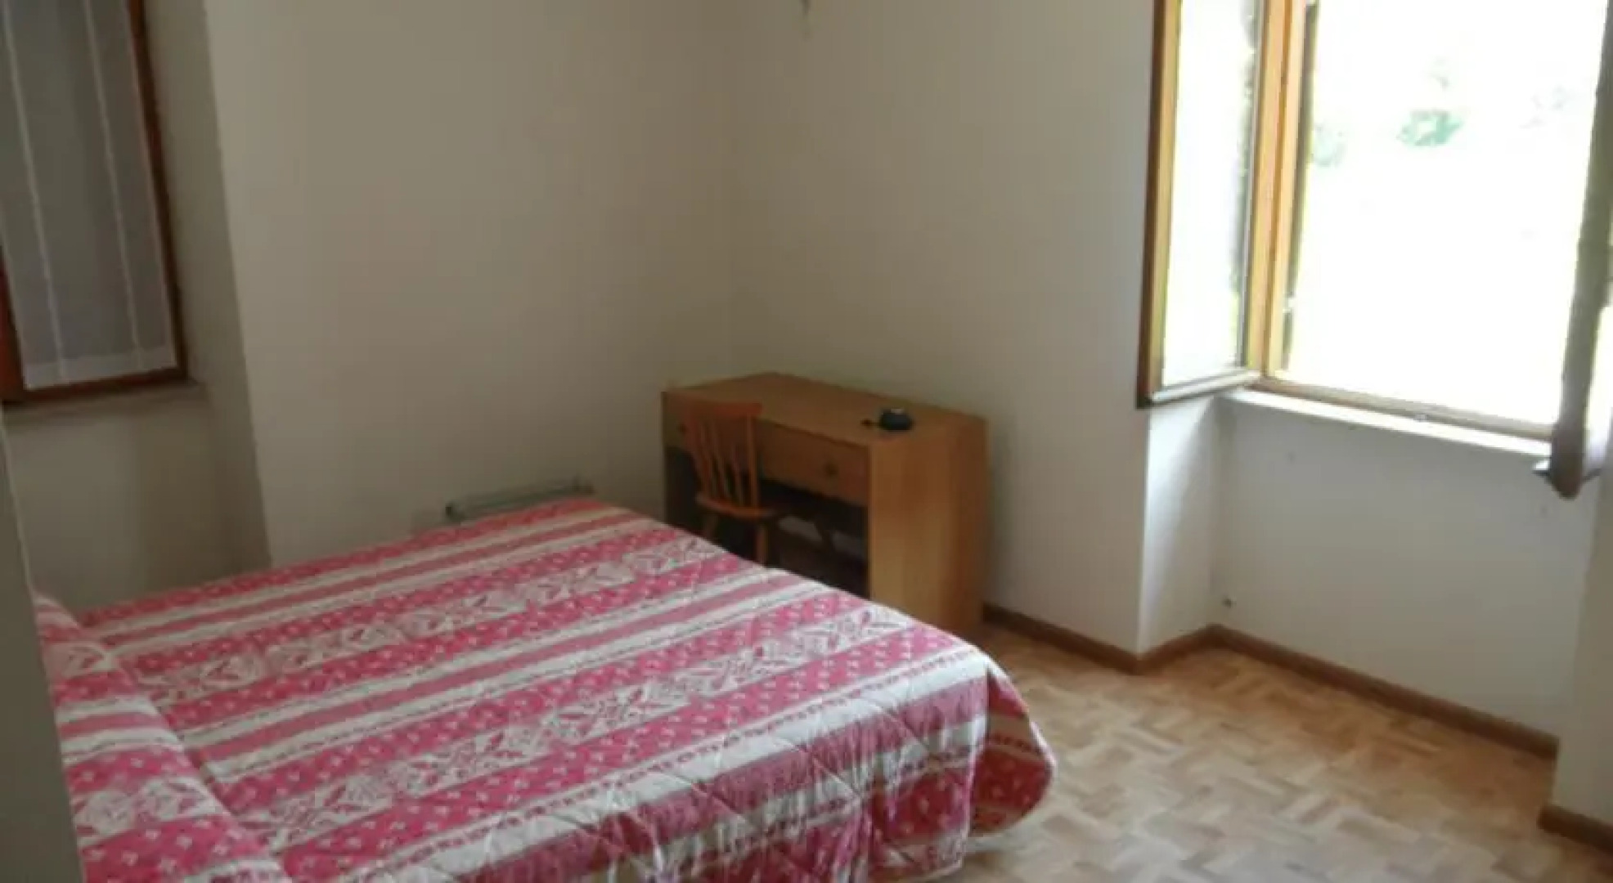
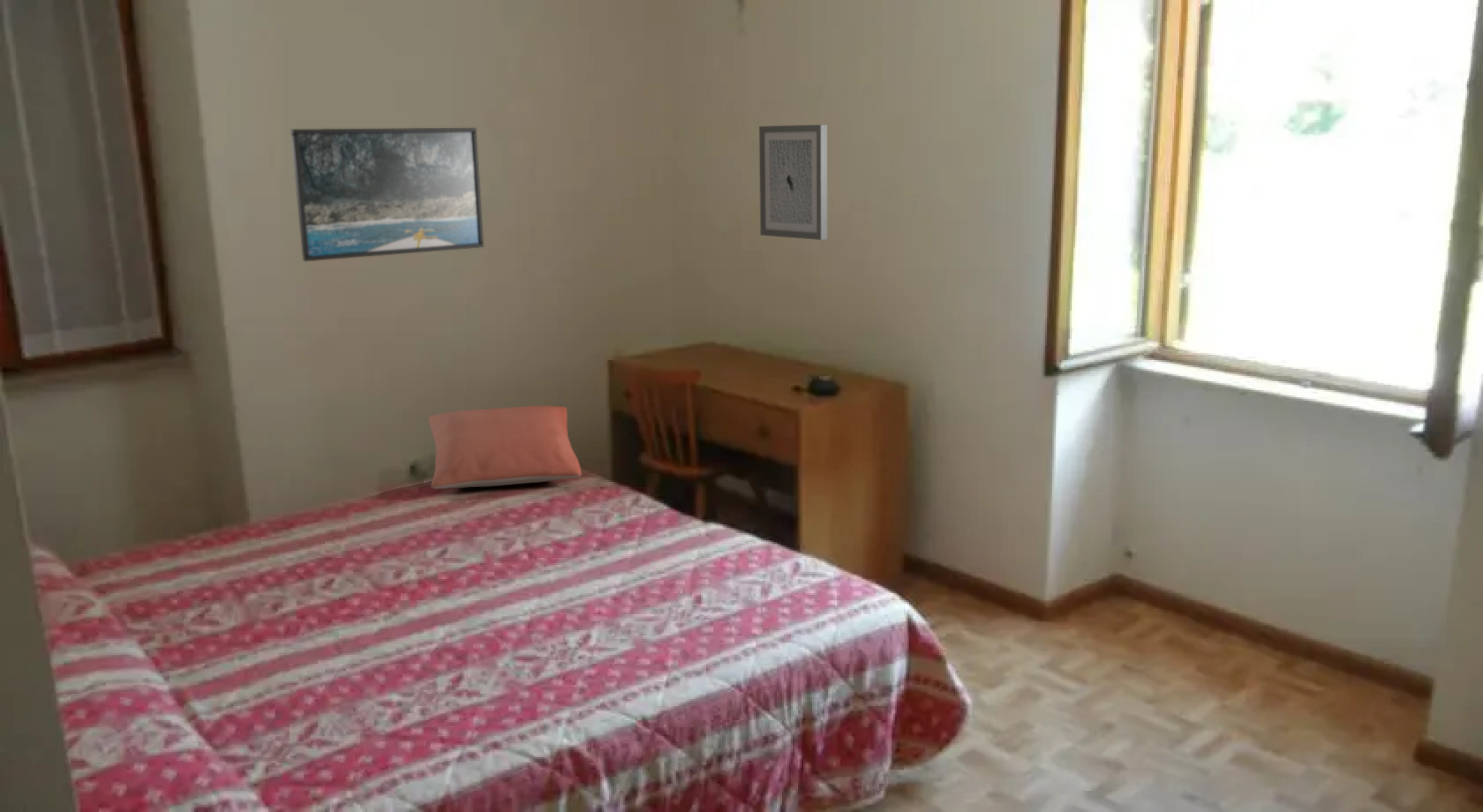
+ pillow [428,404,582,489]
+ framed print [290,127,484,262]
+ wall art [758,124,828,241]
